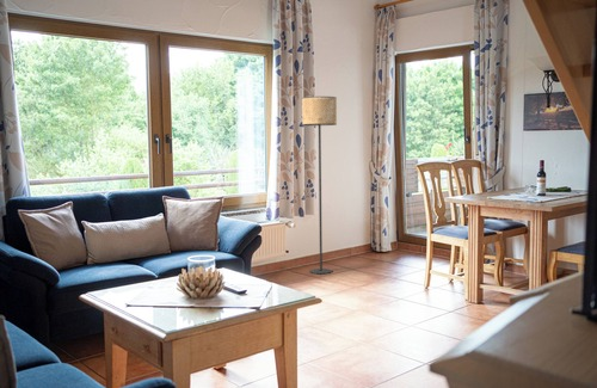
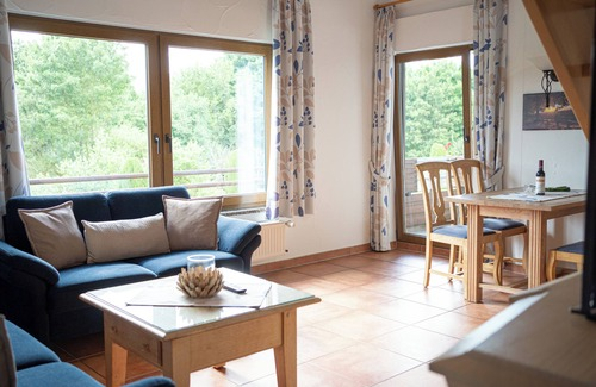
- floor lamp [301,96,338,275]
